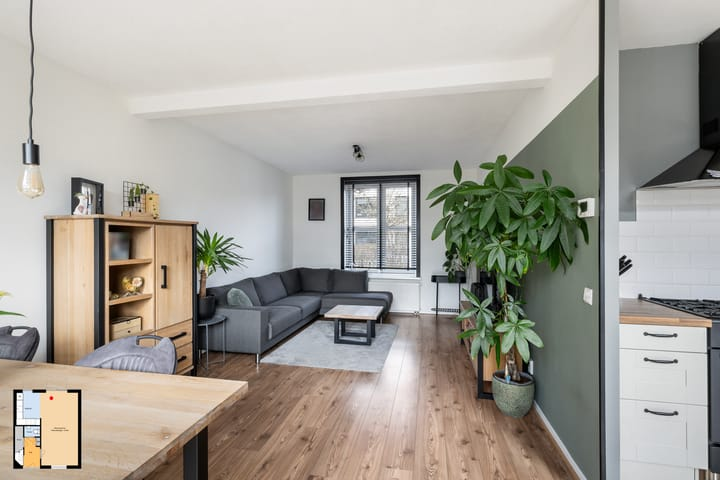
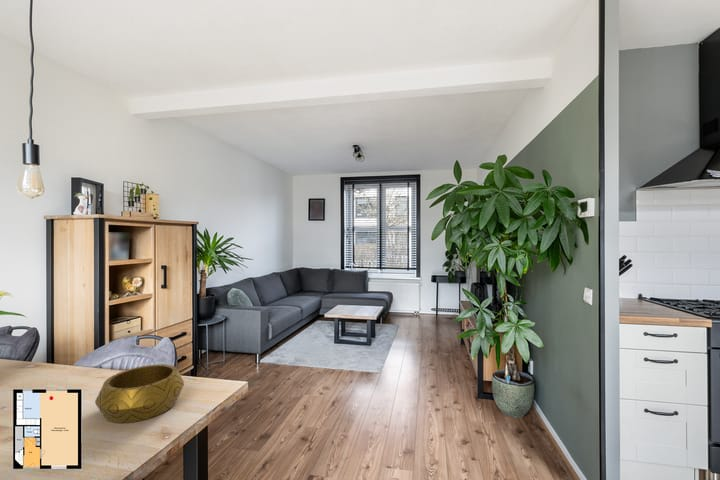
+ decorative bowl [94,363,185,424]
